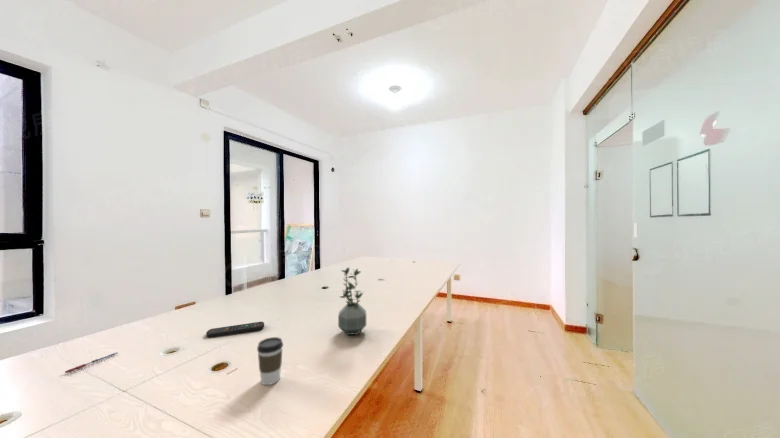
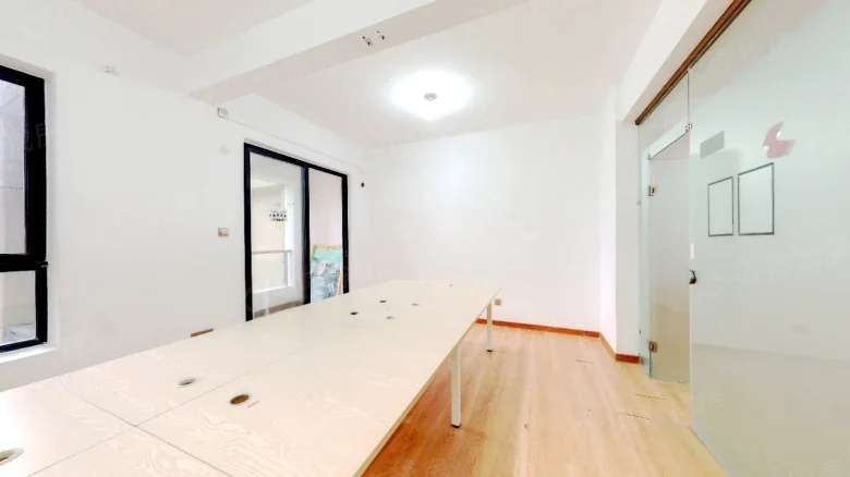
- potted plant [337,266,367,336]
- pen [64,351,119,374]
- remote control [205,321,265,339]
- coffee cup [256,336,284,386]
